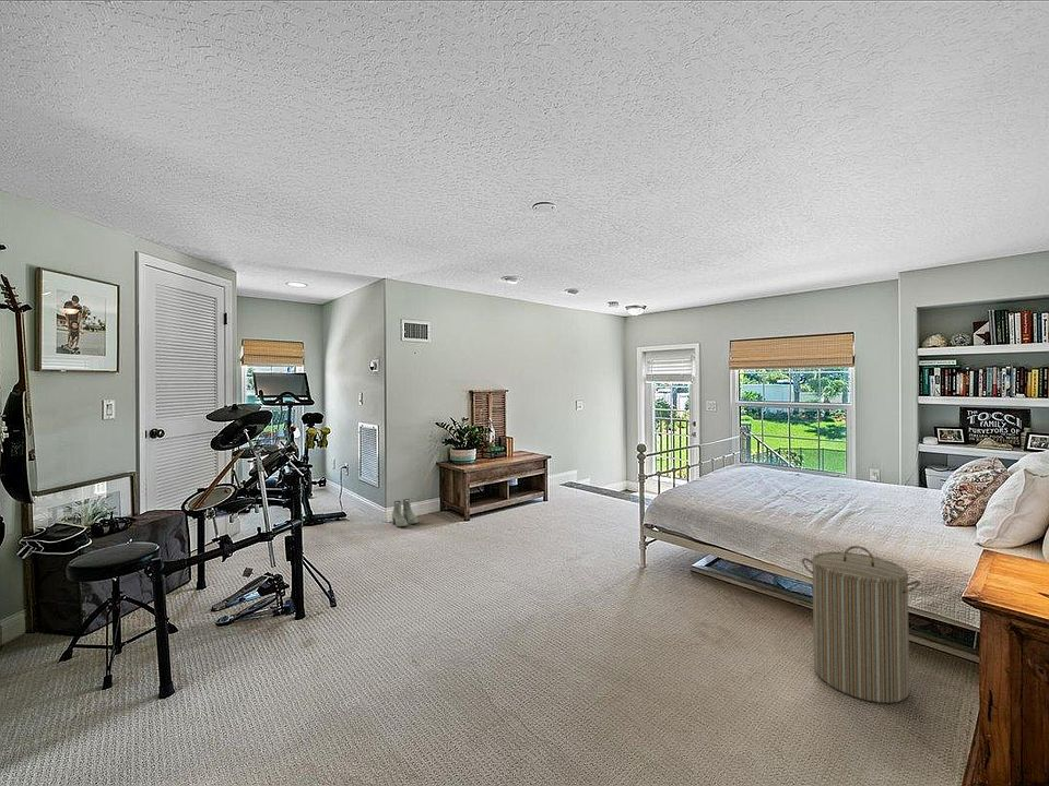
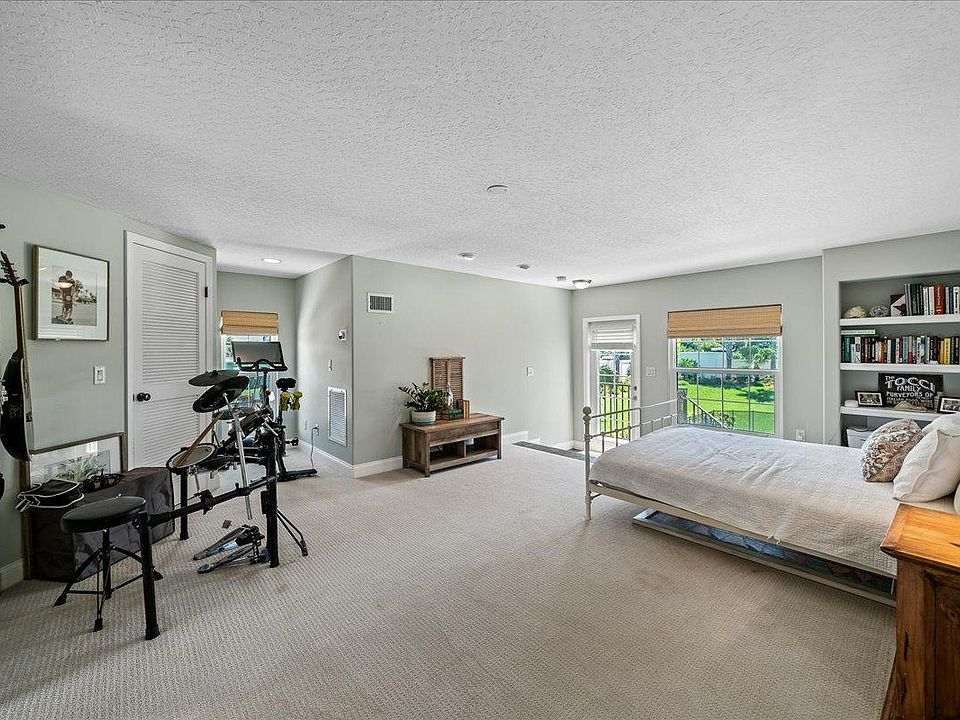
- laundry hamper [801,545,922,704]
- boots [391,498,419,528]
